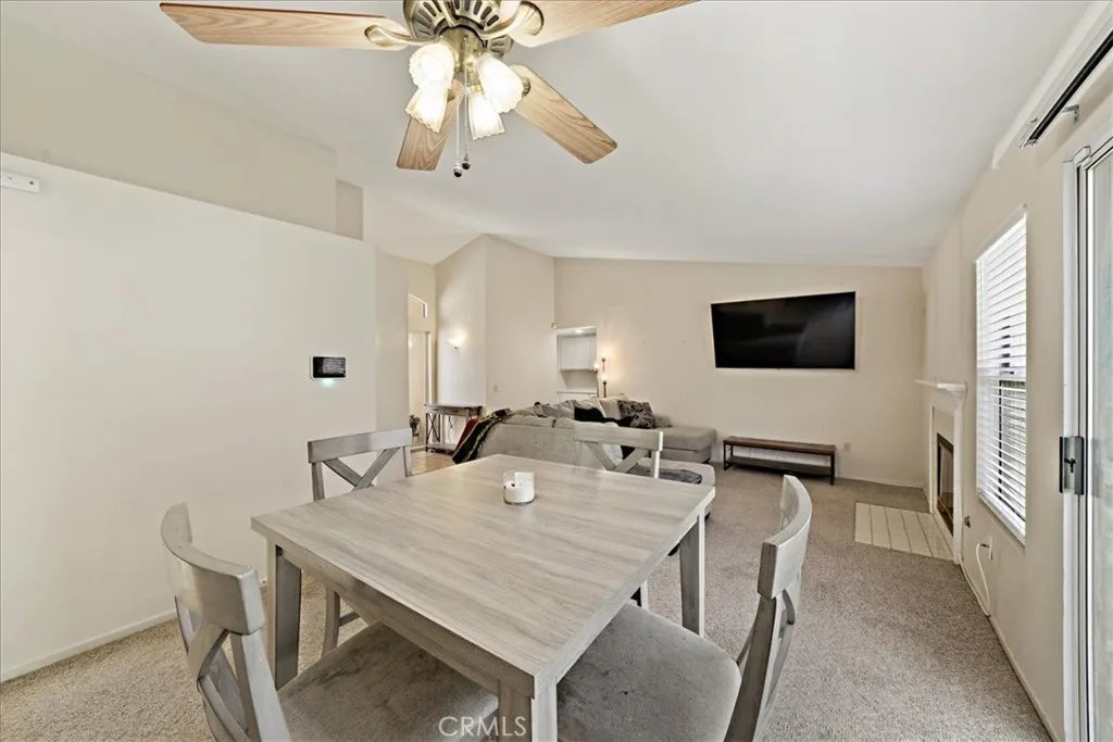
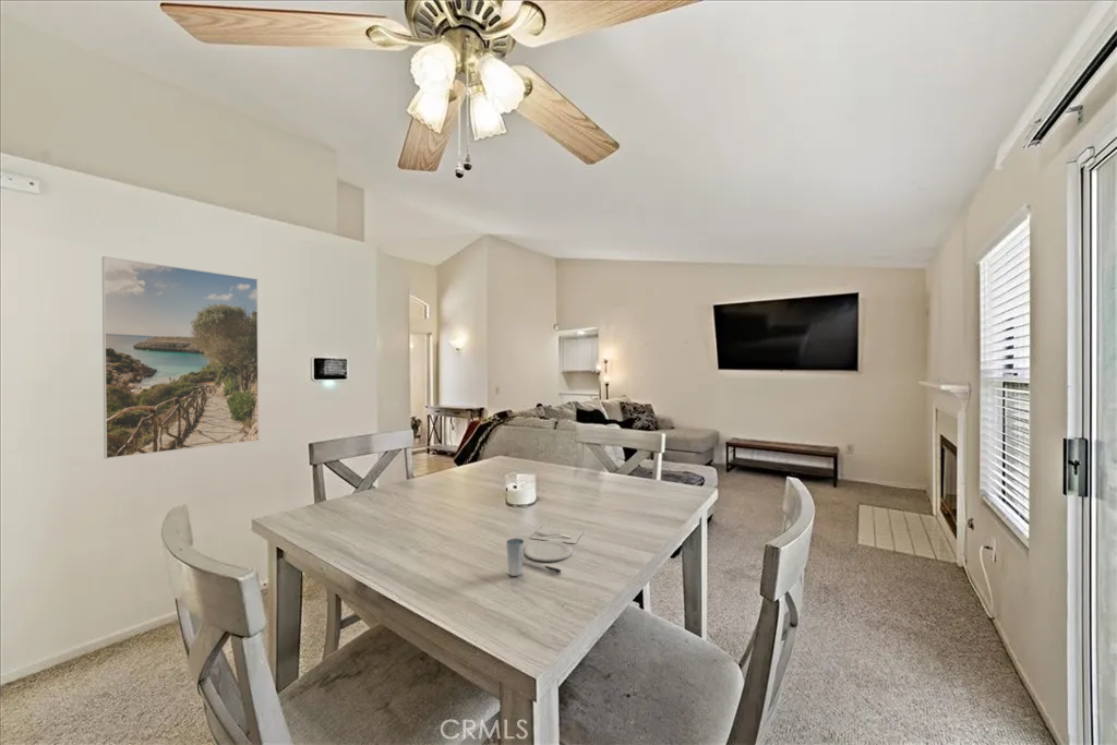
+ placemat [505,526,585,577]
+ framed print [101,255,260,459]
